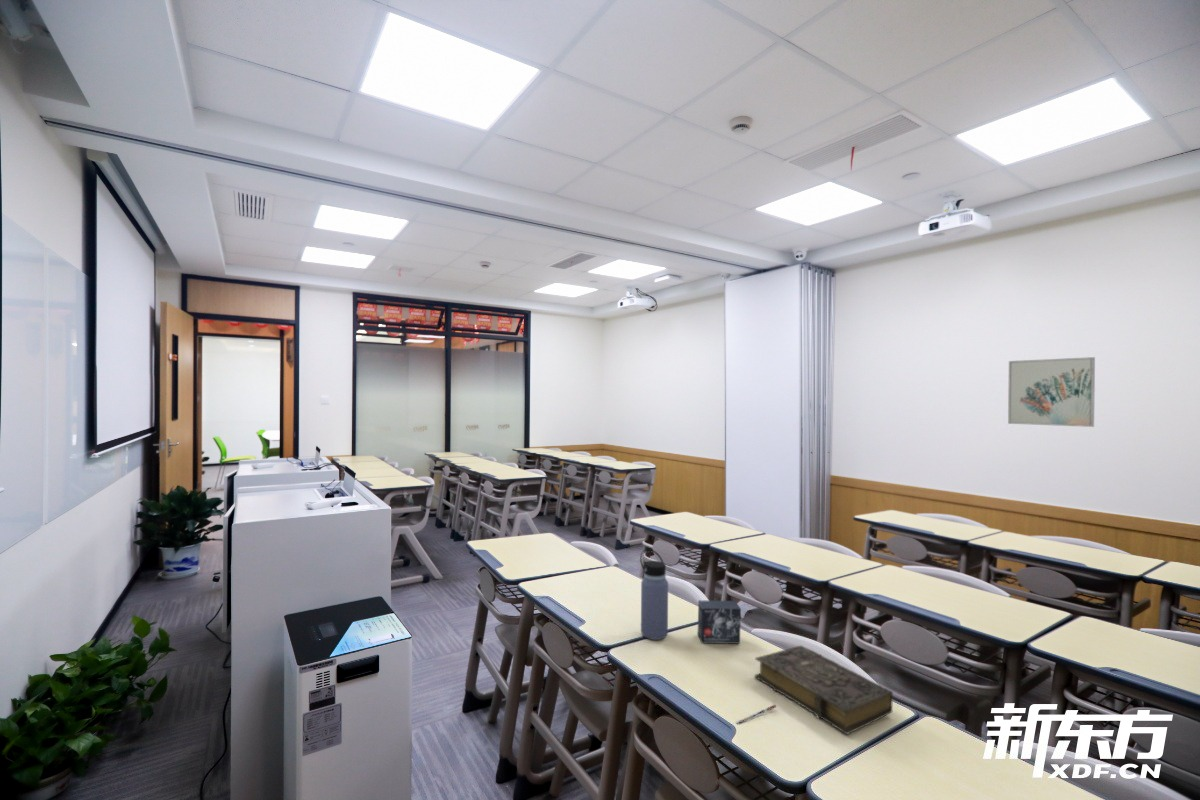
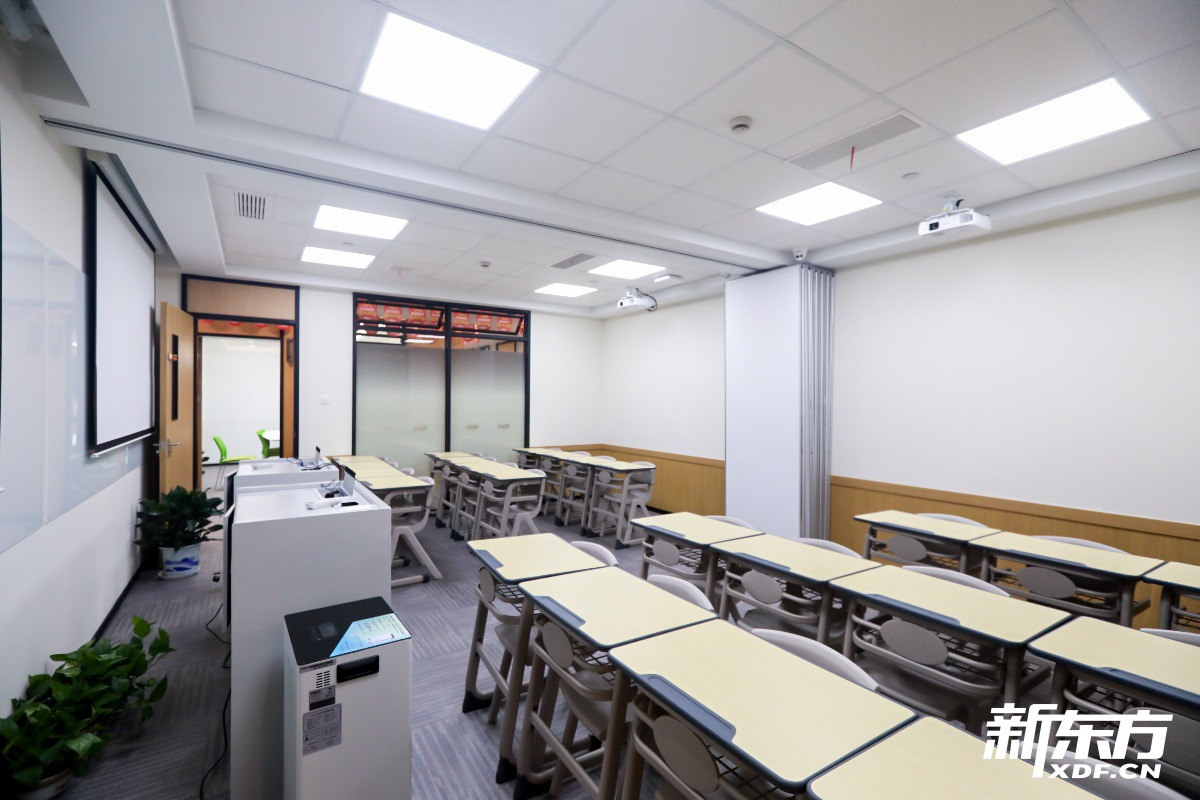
- small box [696,599,742,645]
- wall art [1007,356,1096,428]
- water bottle [639,548,669,641]
- pen [736,704,777,725]
- book [753,645,894,735]
